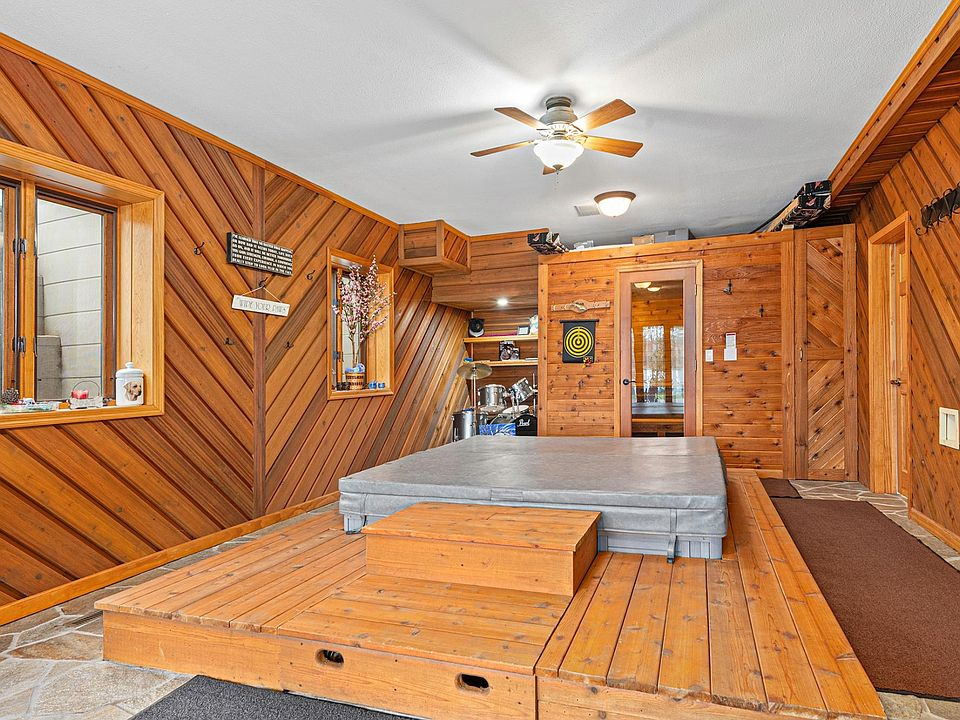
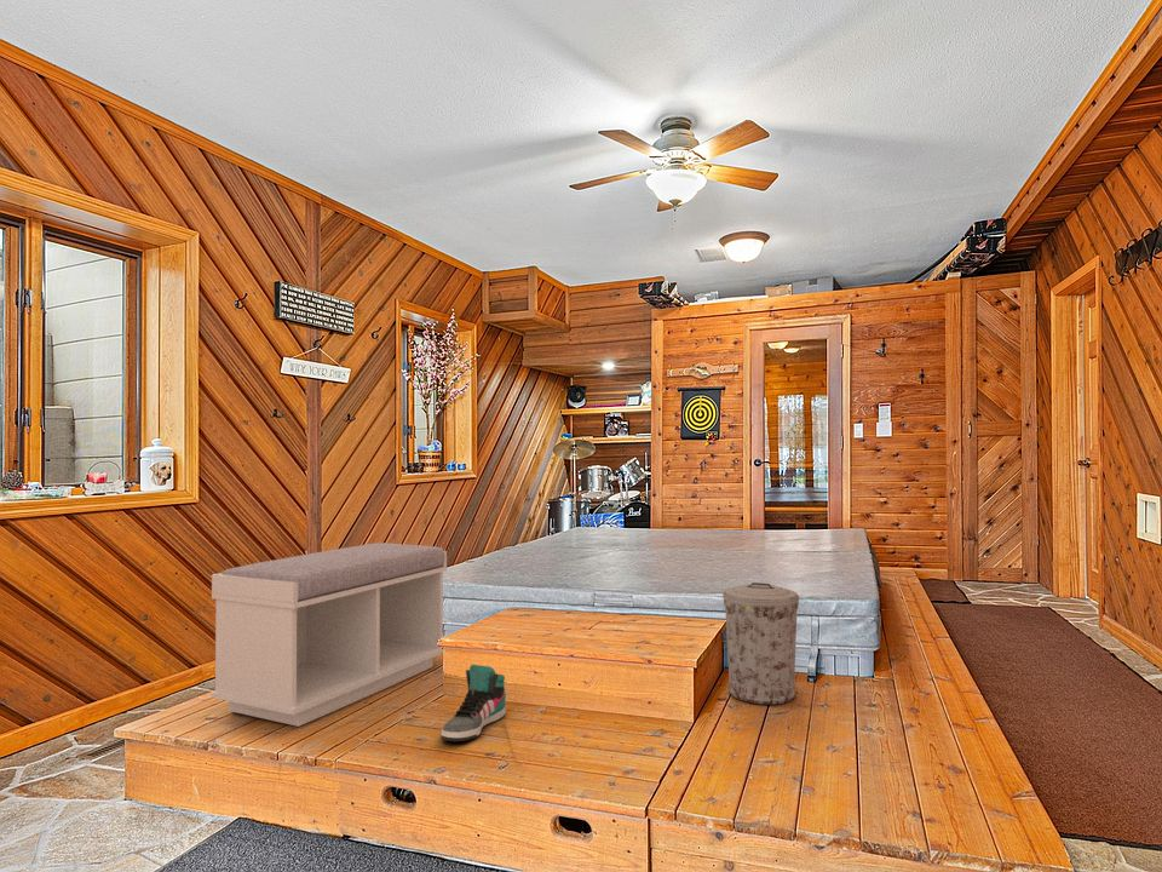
+ trash can [721,581,800,706]
+ sneaker [439,664,507,742]
+ bench [209,541,448,728]
